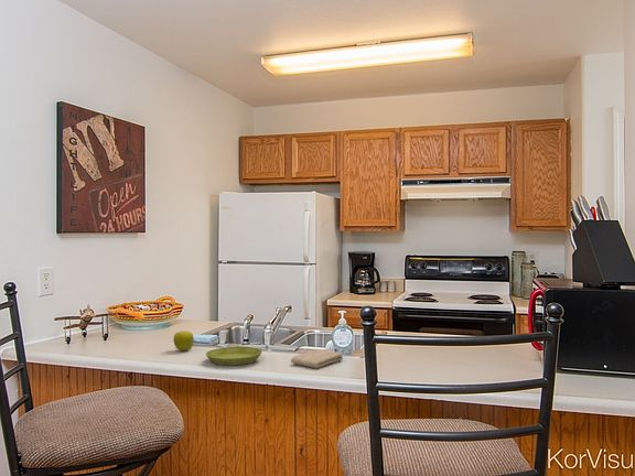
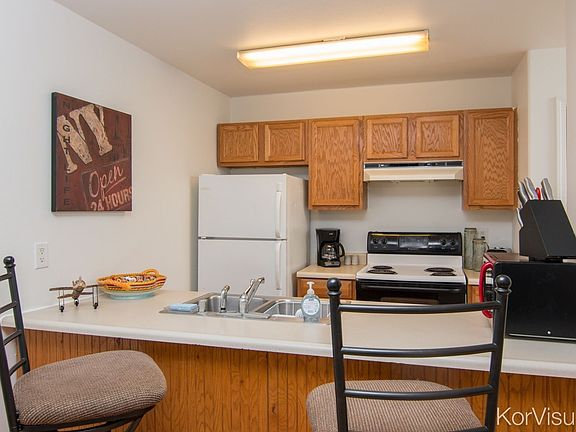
- washcloth [290,348,344,369]
- fruit [172,329,195,353]
- saucer [205,346,263,366]
